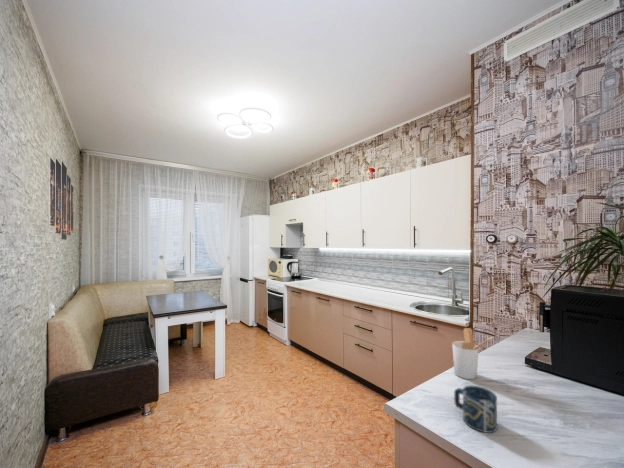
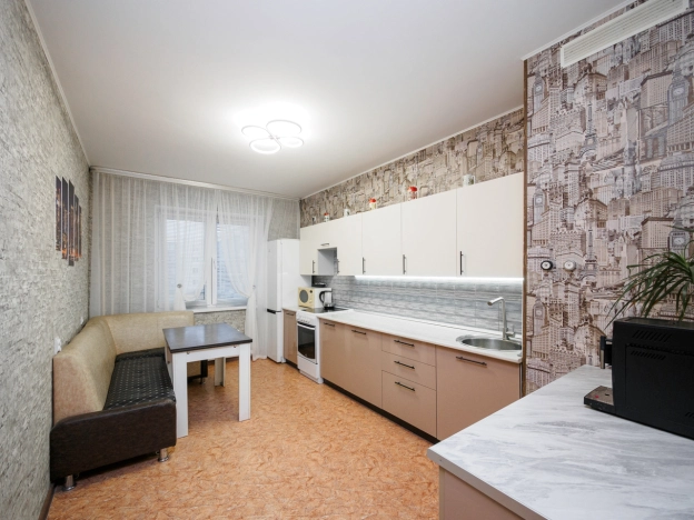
- cup [453,384,498,434]
- utensil holder [451,327,494,380]
